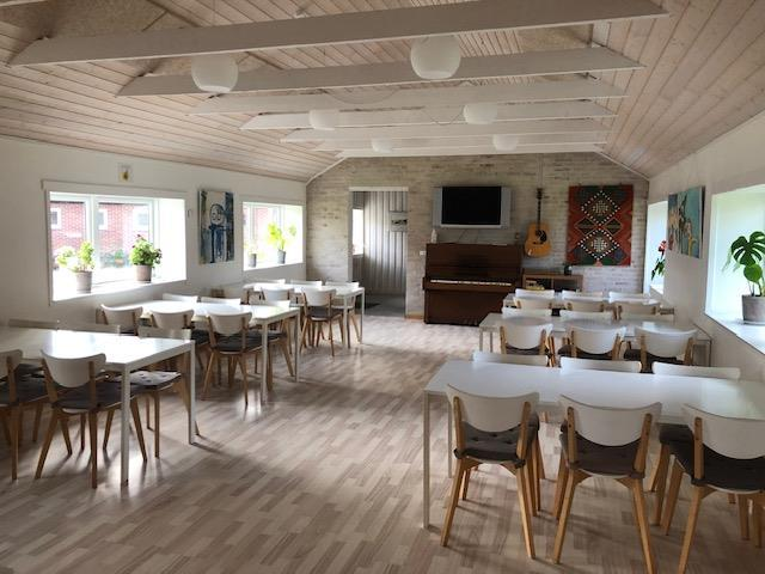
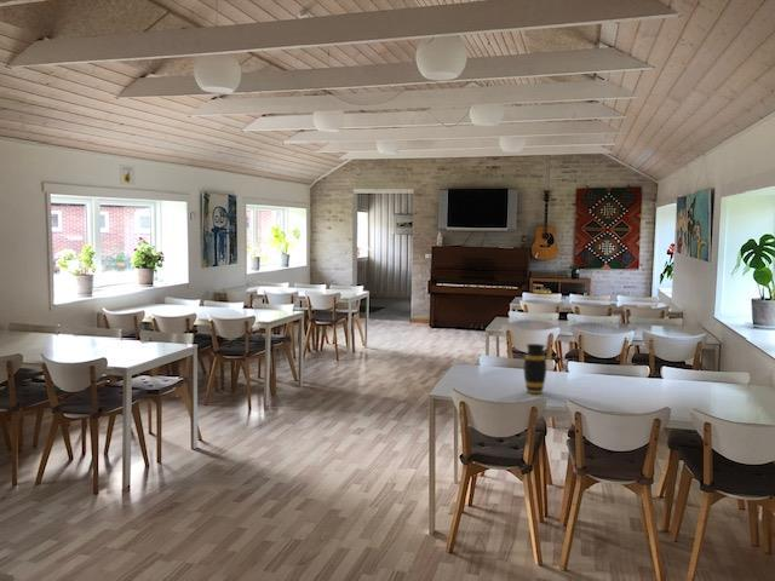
+ vase [523,343,547,395]
